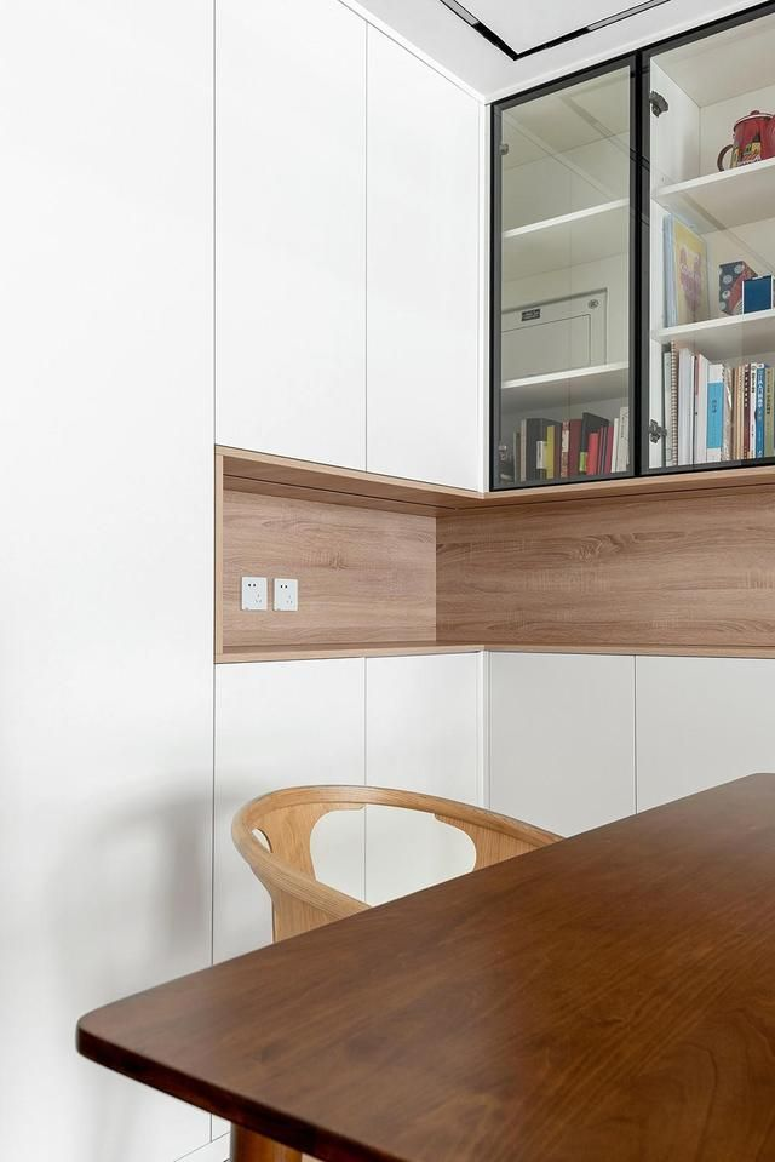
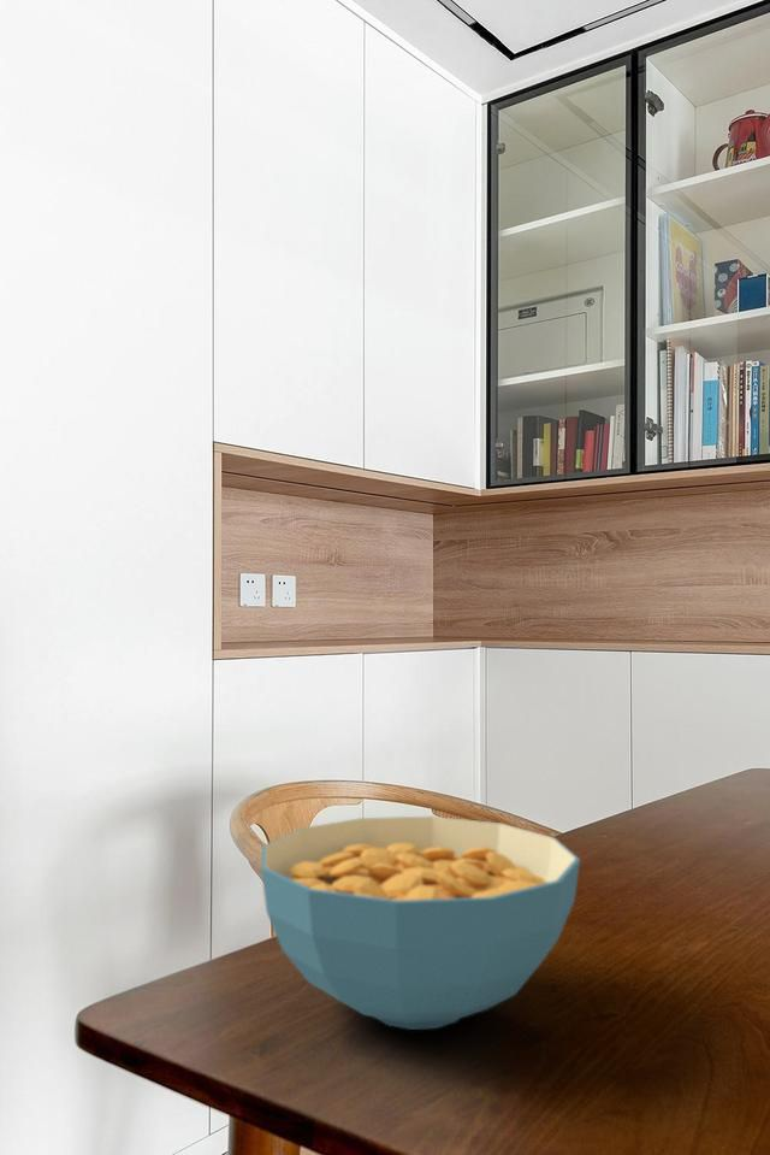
+ cereal bowl [260,815,581,1031]
